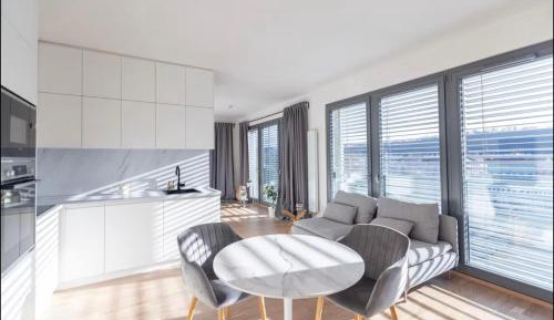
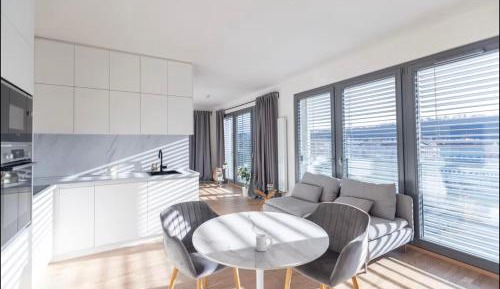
+ cup [255,233,274,252]
